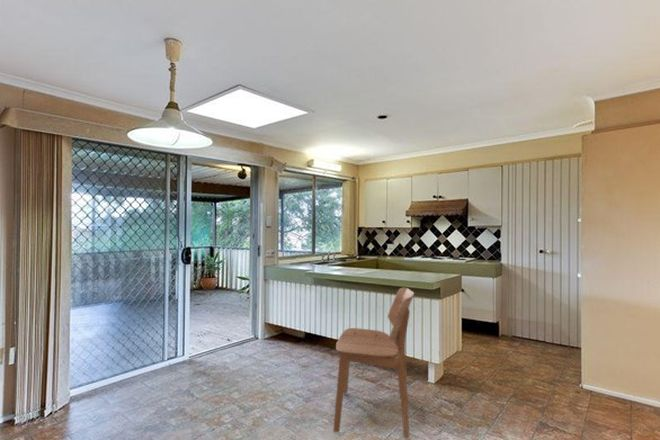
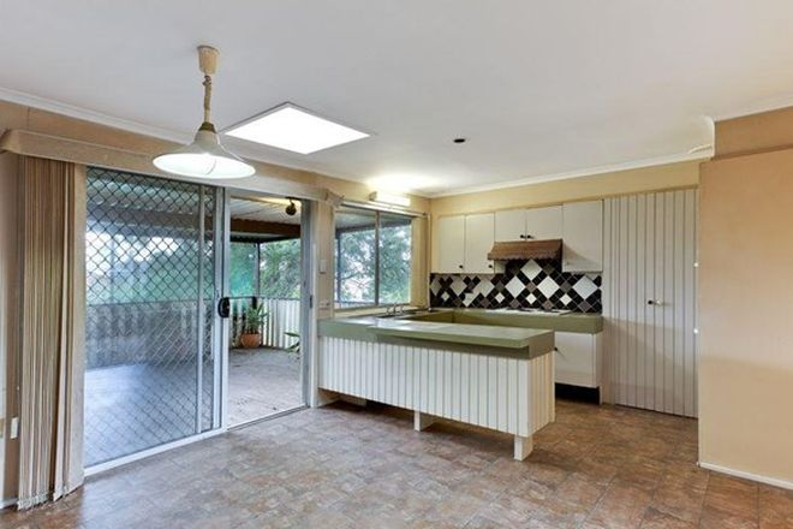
- dining chair [332,287,415,439]
